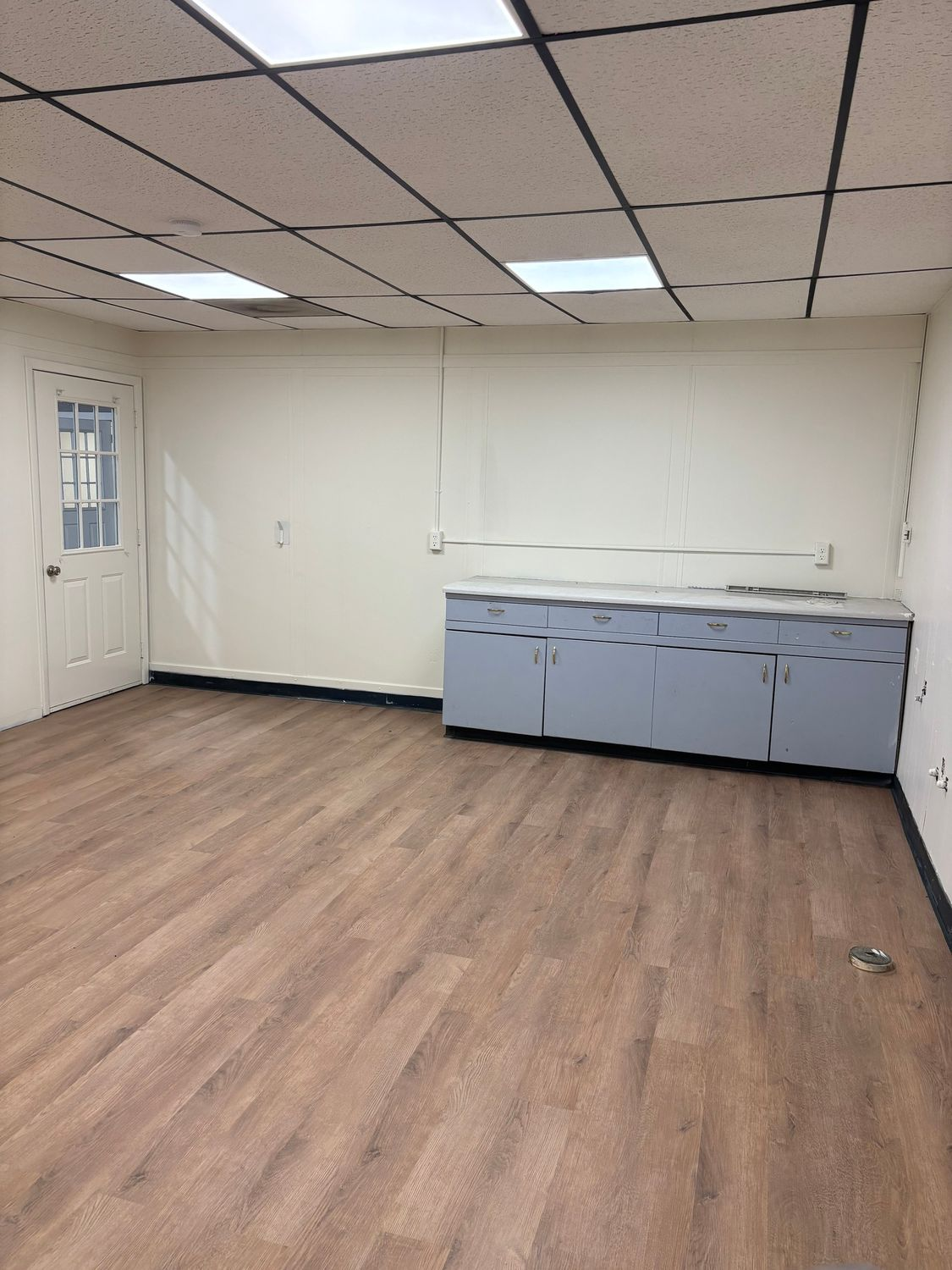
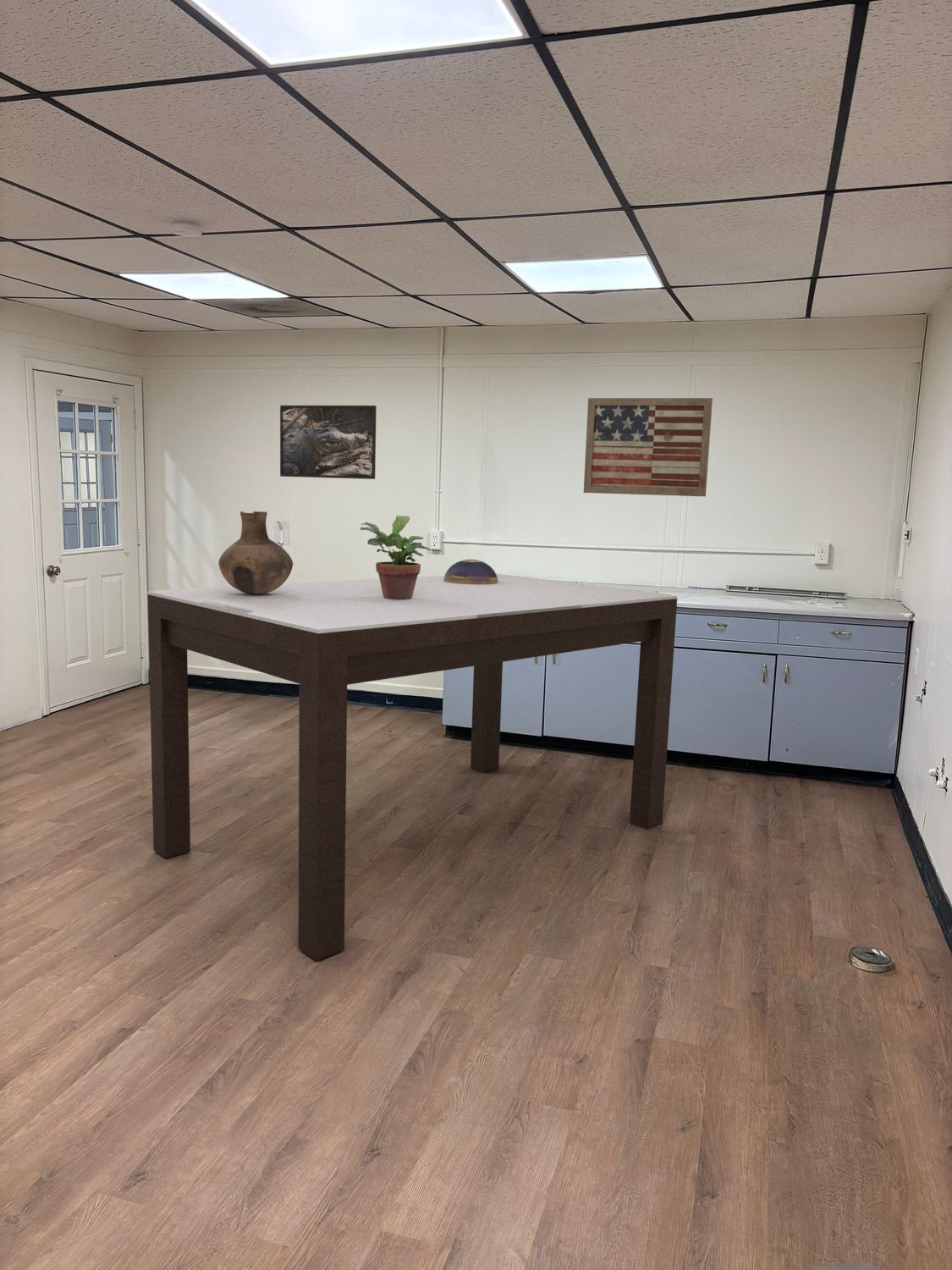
+ wall art [583,397,713,497]
+ decorative bowl [444,559,498,584]
+ potted plant [360,515,432,599]
+ vase [217,511,294,594]
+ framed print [279,405,377,480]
+ dining table [147,573,678,961]
